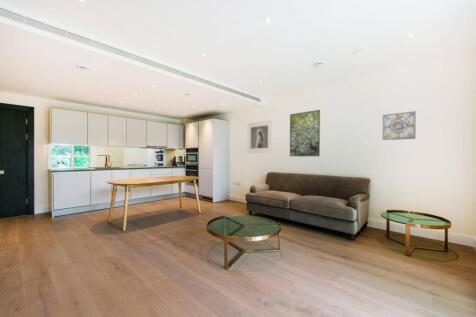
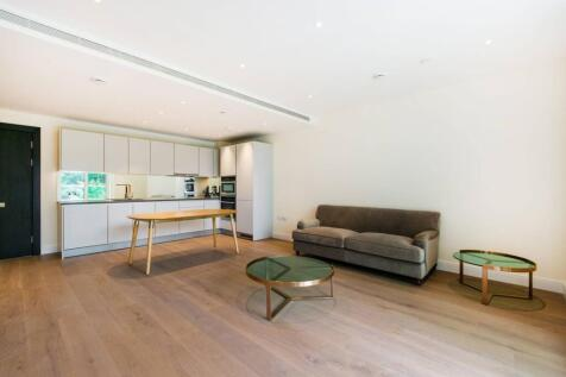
- wall art [382,110,417,141]
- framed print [289,109,321,157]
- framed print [246,119,273,154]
